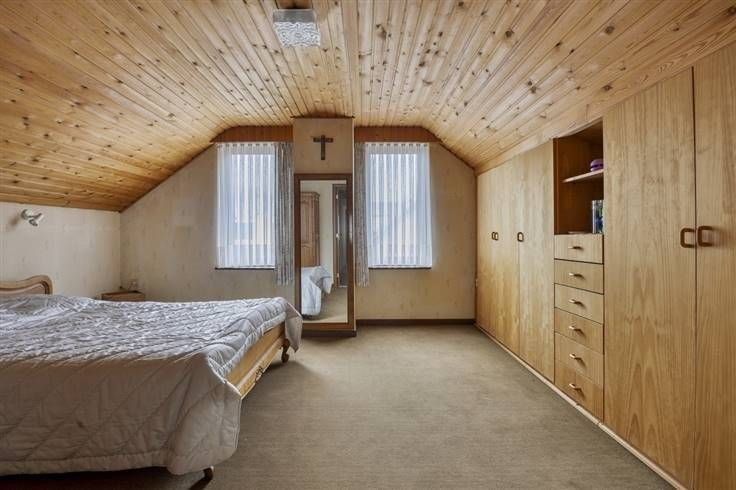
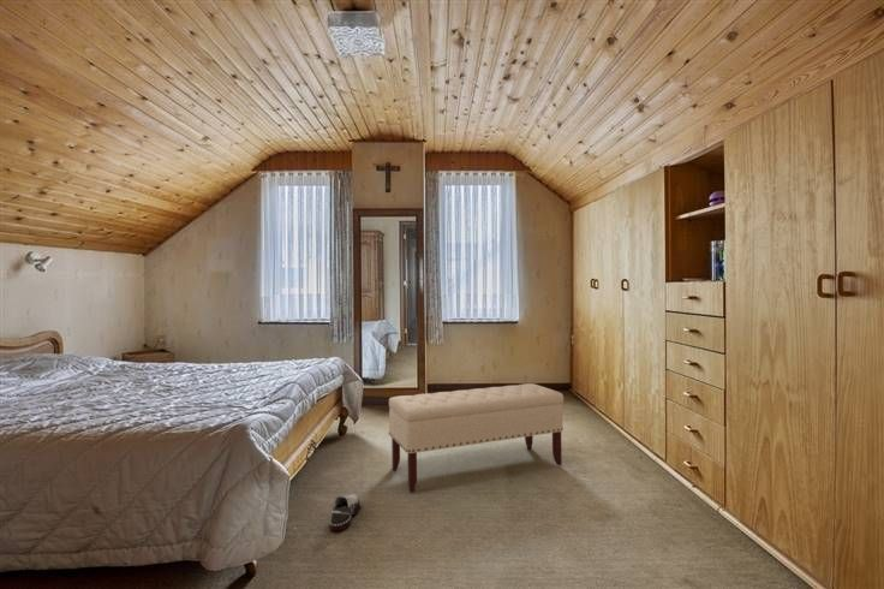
+ shoe [328,493,363,531]
+ bench [388,382,565,493]
